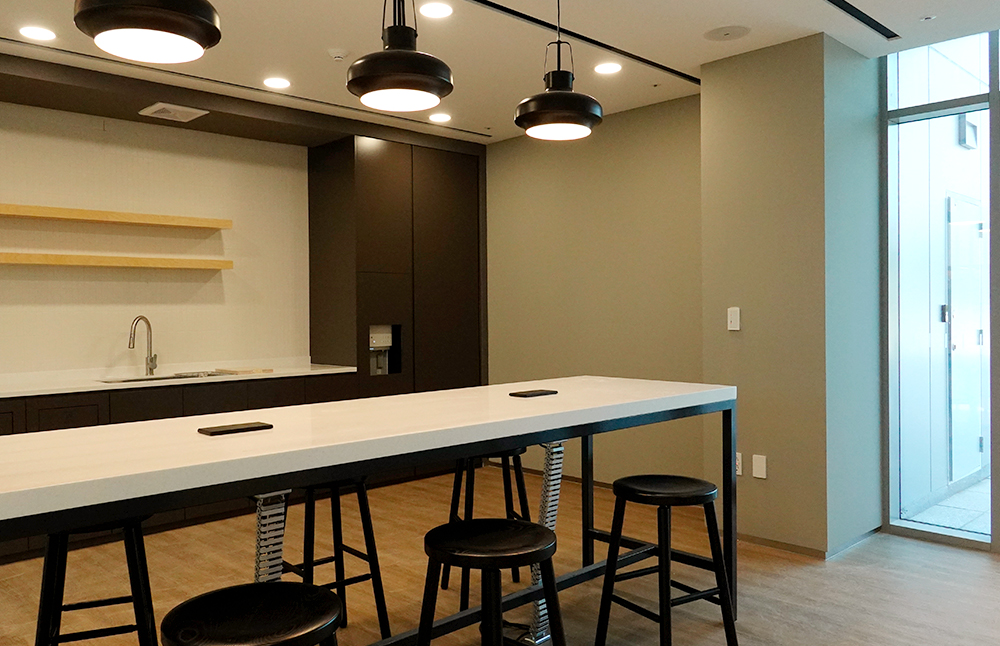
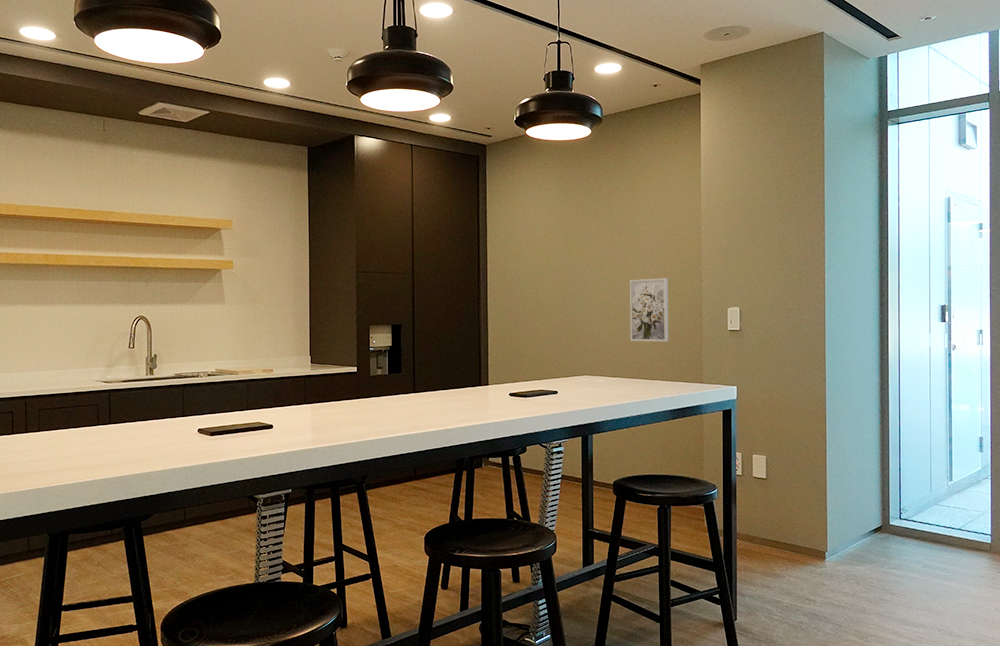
+ wall art [629,277,669,342]
